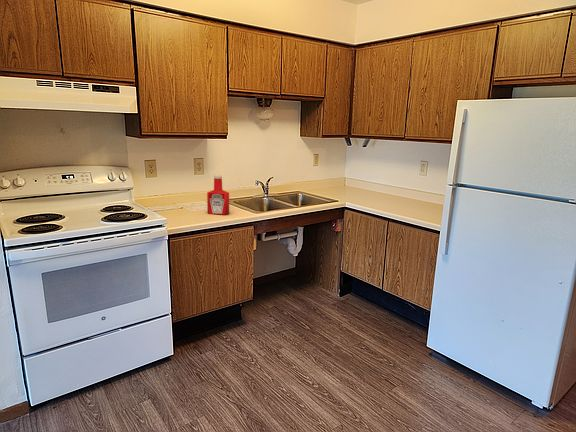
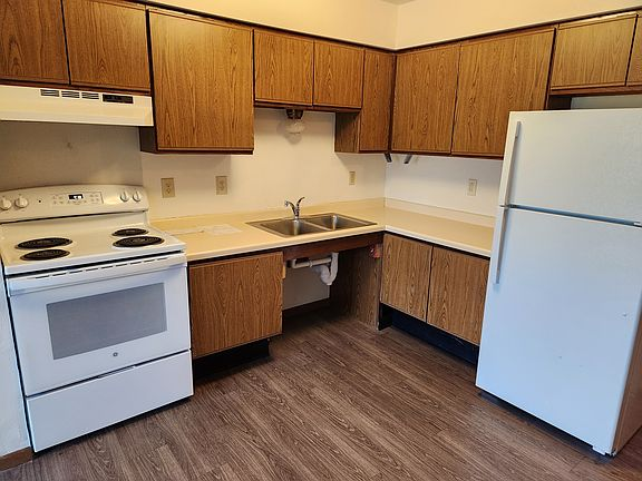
- soap bottle [206,174,230,216]
